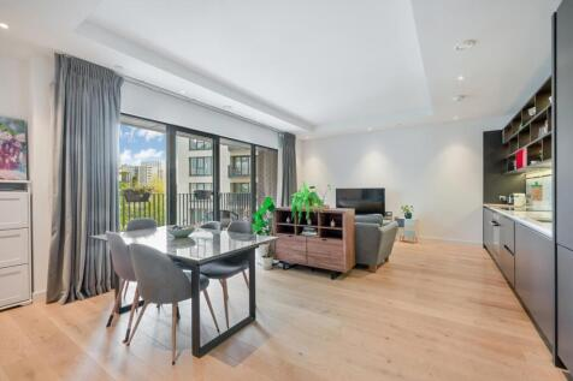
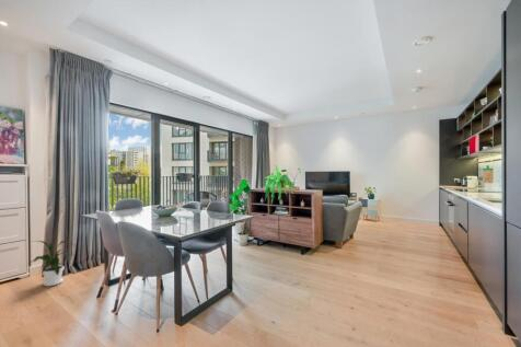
+ house plant [26,240,74,287]
